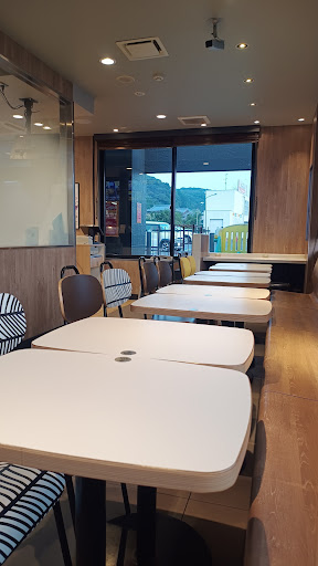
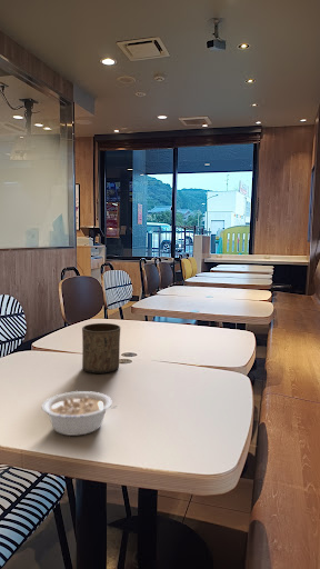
+ legume [41,390,120,437]
+ cup [81,322,121,375]
